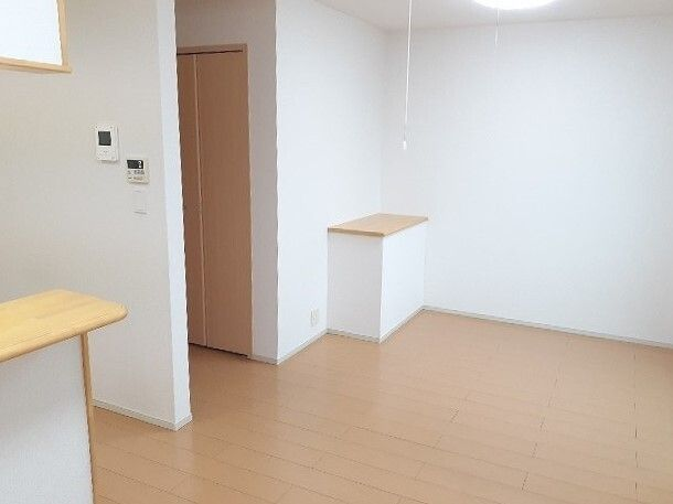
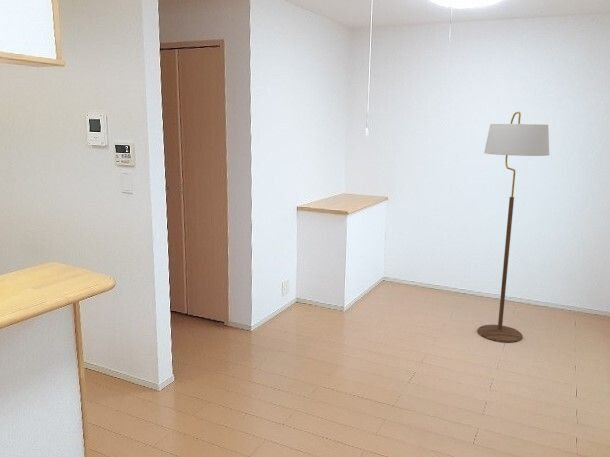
+ floor lamp [476,111,550,343]
